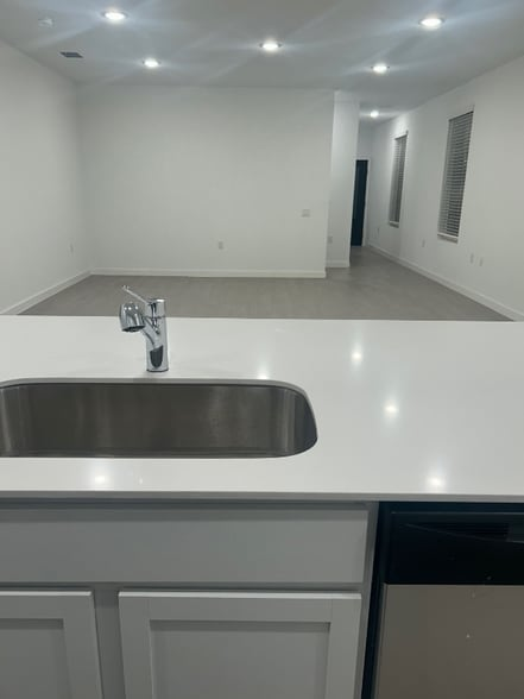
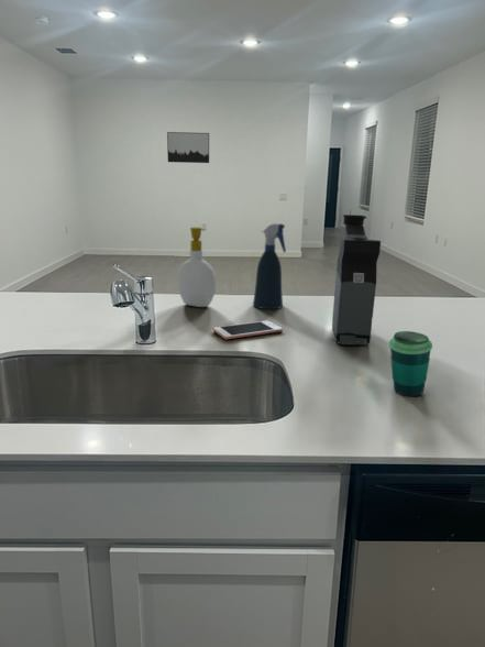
+ wall art [166,131,210,164]
+ coffee maker [331,213,382,347]
+ cup [388,330,433,397]
+ cell phone [212,319,284,340]
+ soap bottle [176,226,217,308]
+ spray bottle [252,222,287,310]
